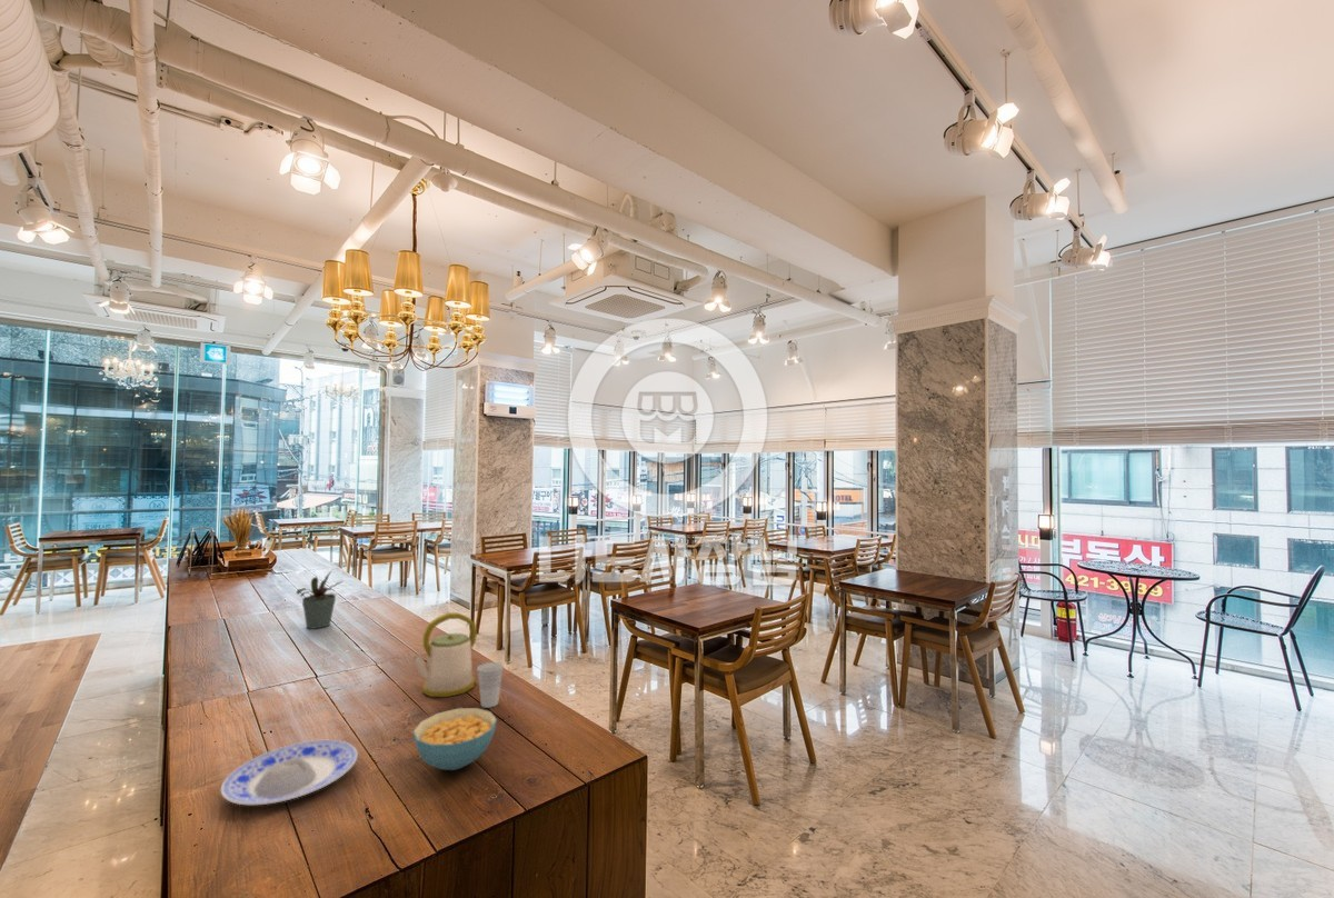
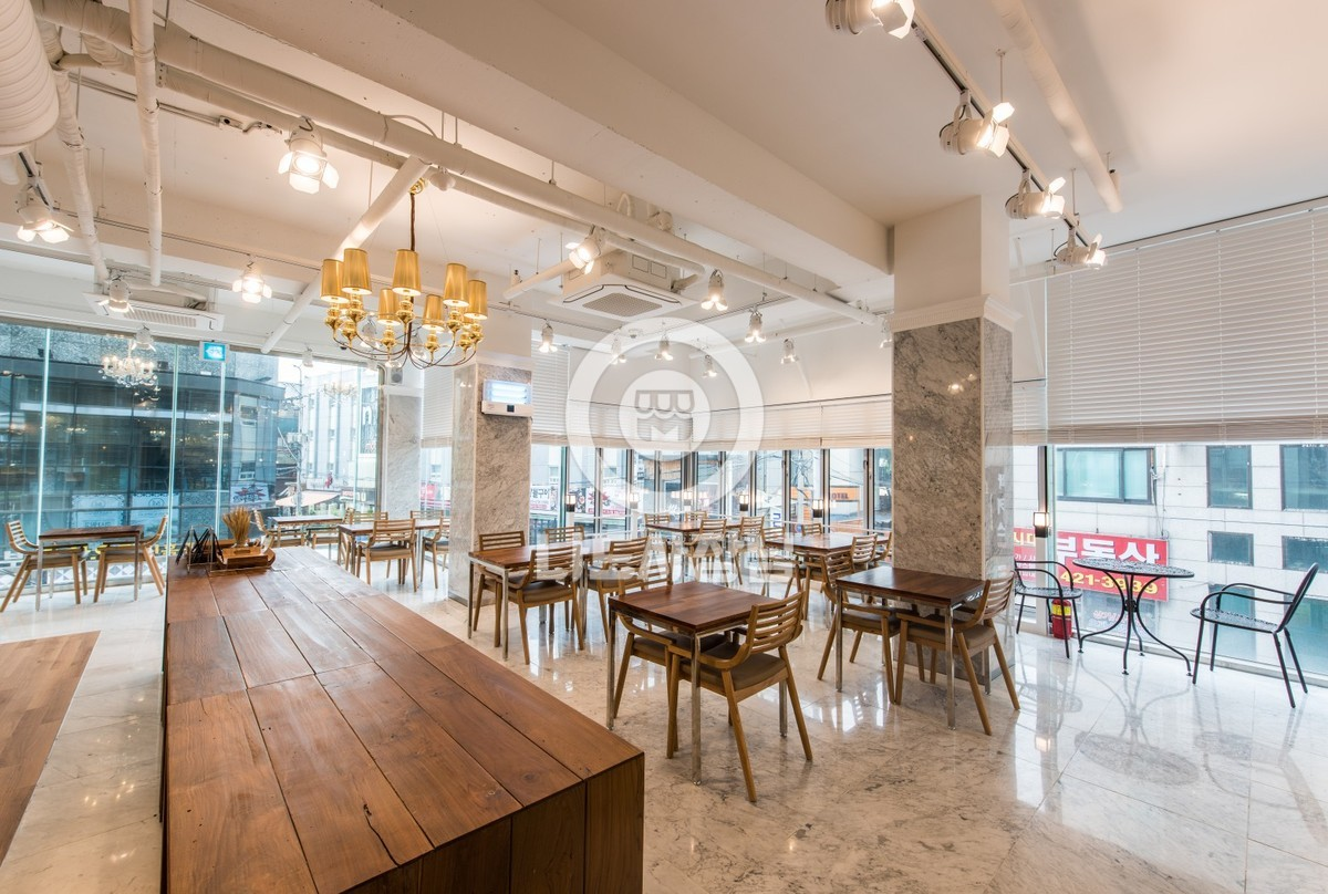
- kettle [411,611,478,698]
- potted plant [296,570,345,630]
- cup [476,661,505,709]
- cereal bowl [412,707,498,771]
- plate [220,739,359,806]
